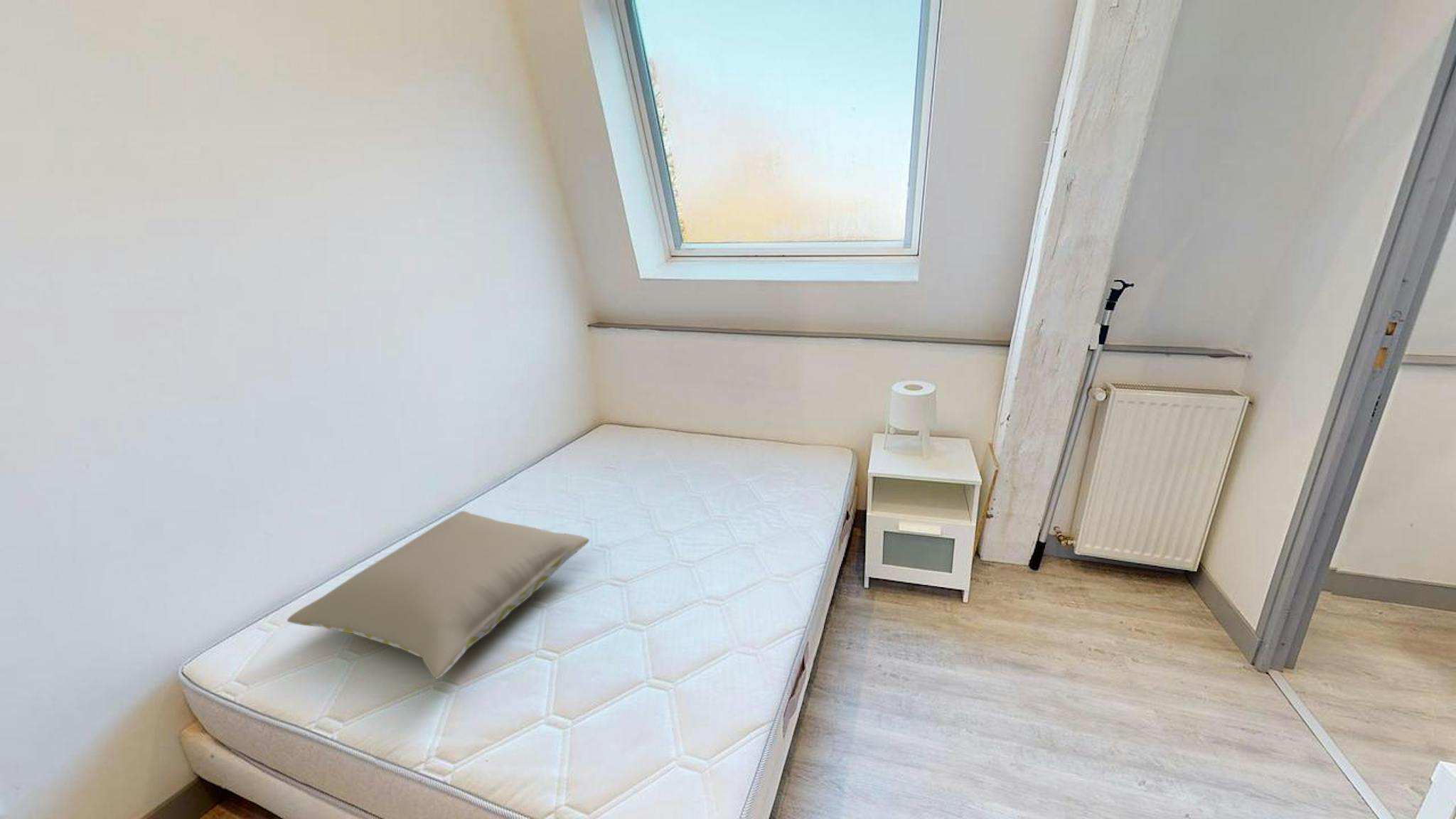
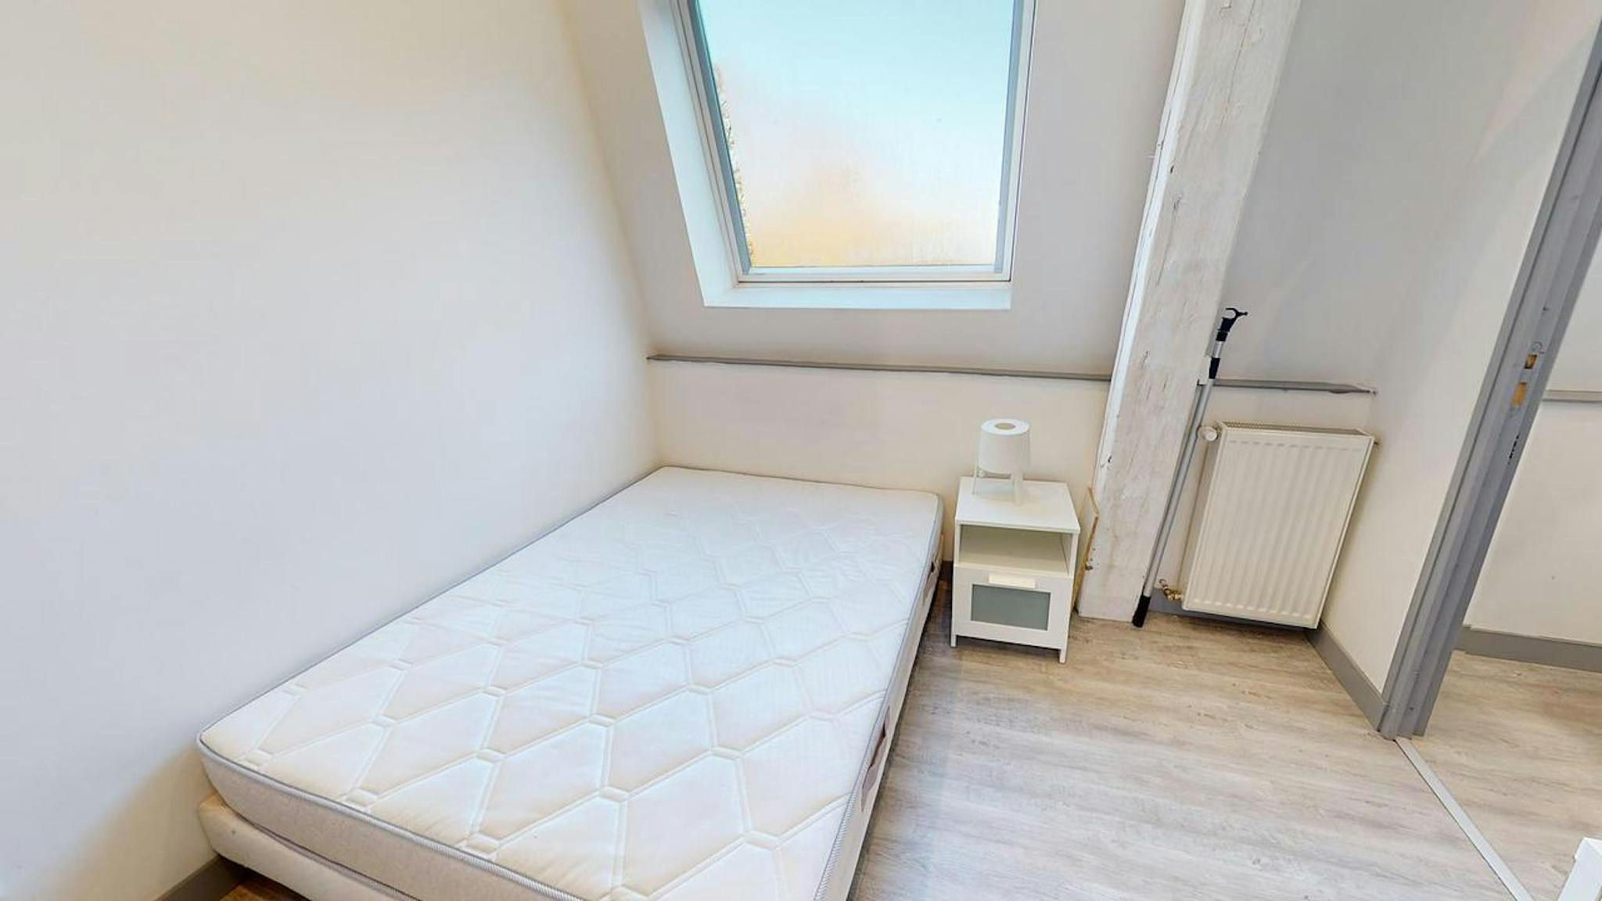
- pillow [287,510,590,680]
